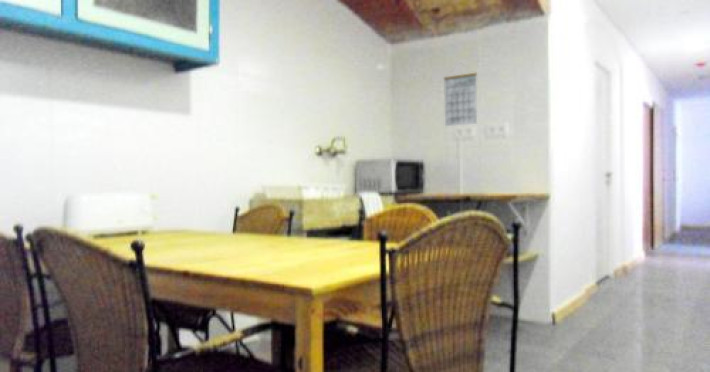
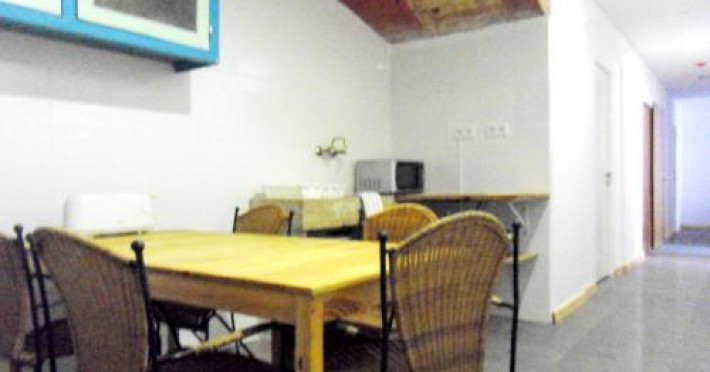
- calendar [443,63,478,127]
